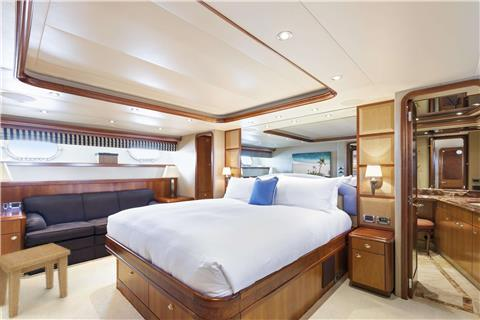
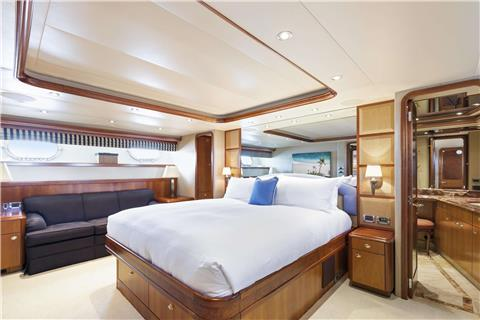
- side table [0,242,71,320]
